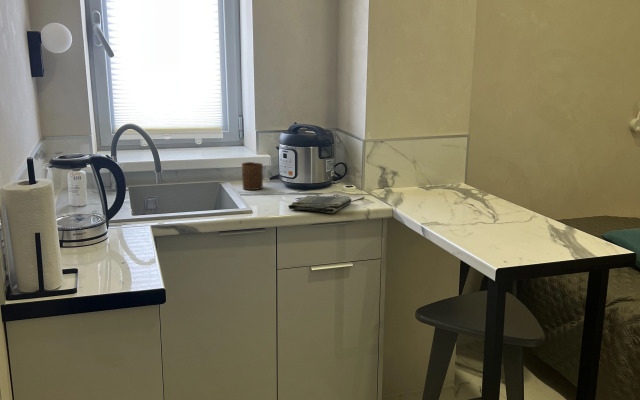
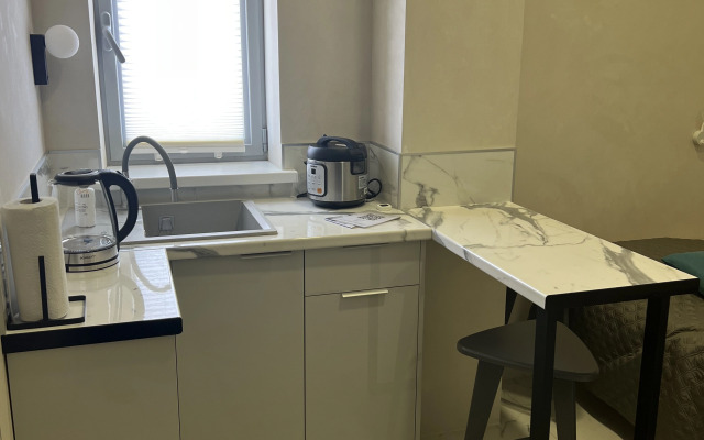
- dish towel [287,195,353,214]
- cup [241,161,264,191]
